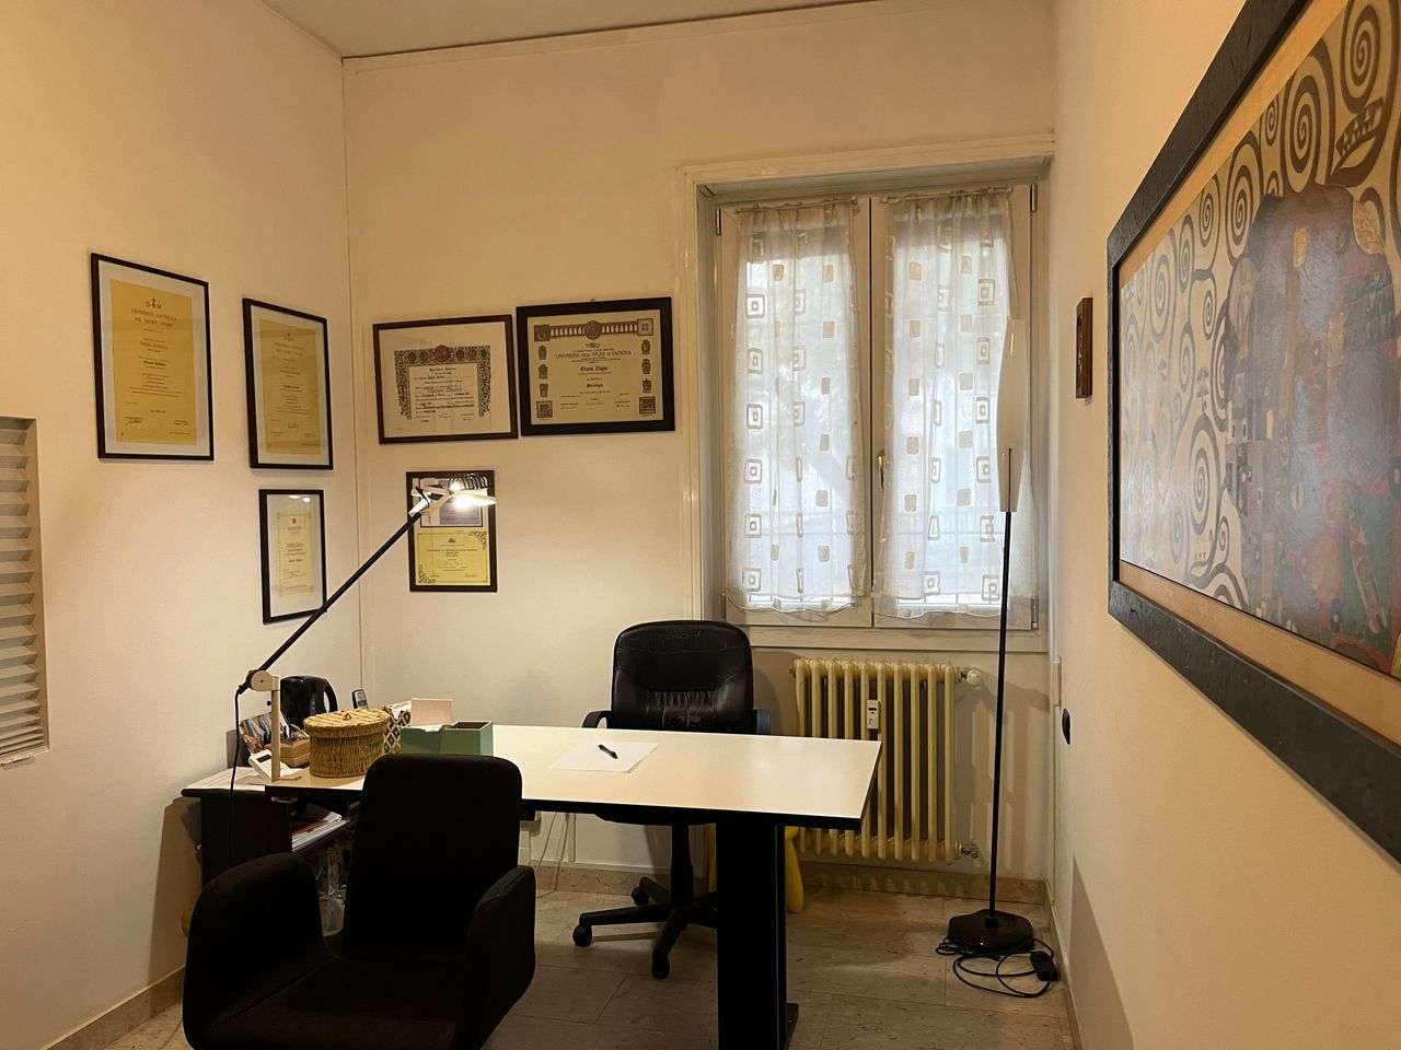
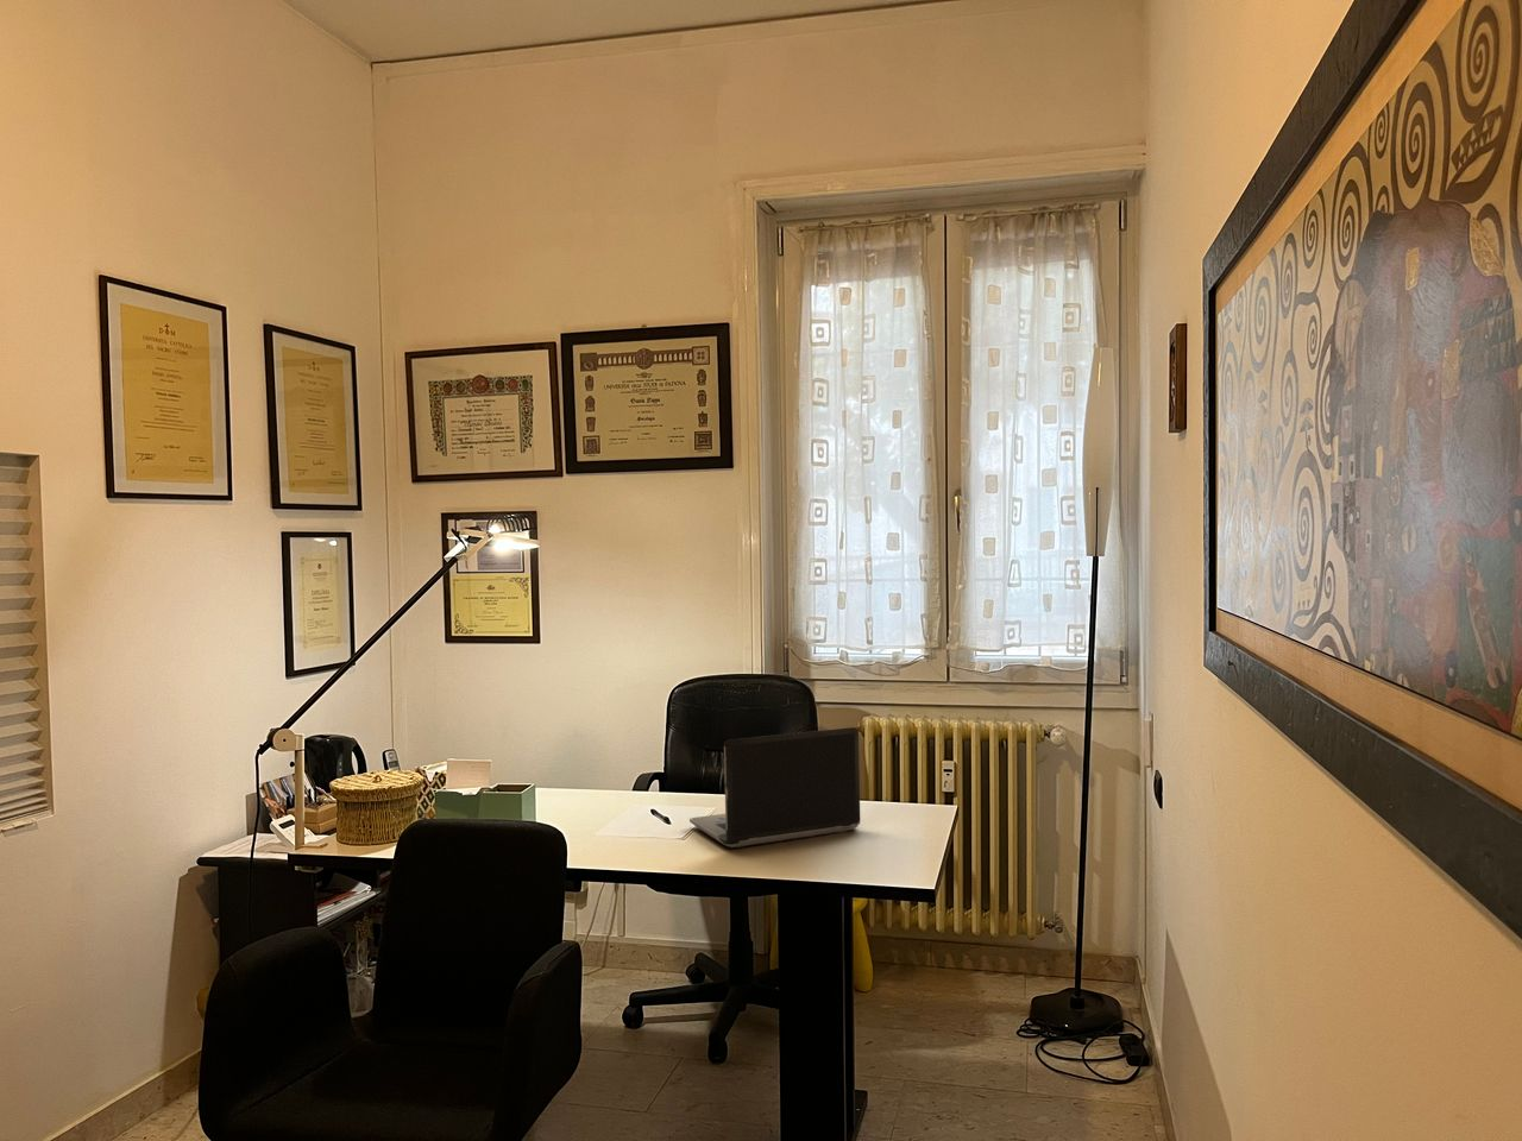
+ laptop computer [688,726,860,849]
